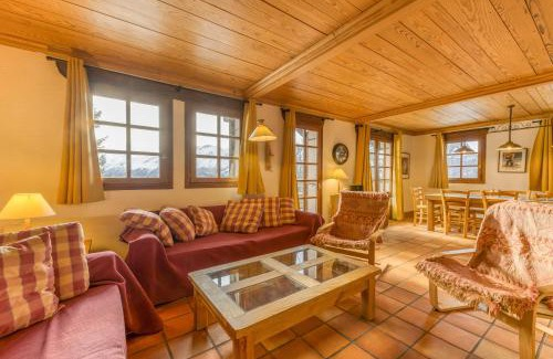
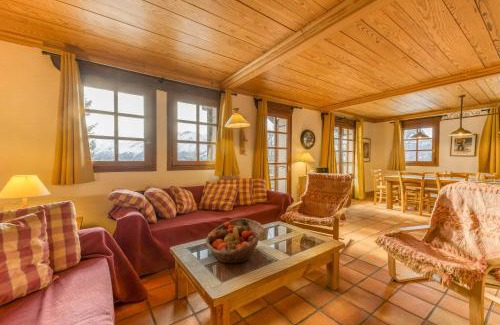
+ fruit basket [205,217,265,265]
